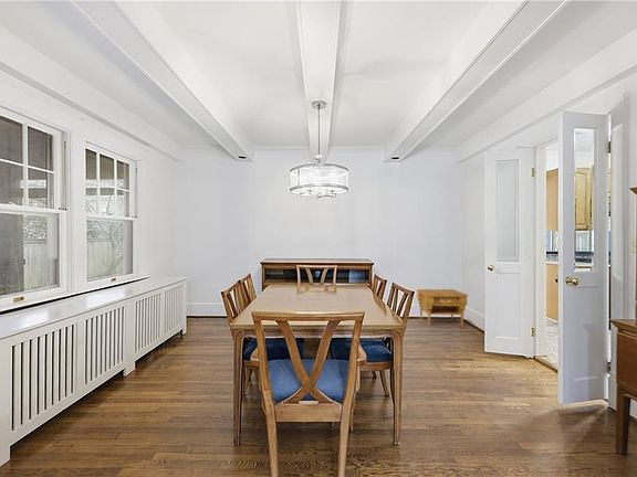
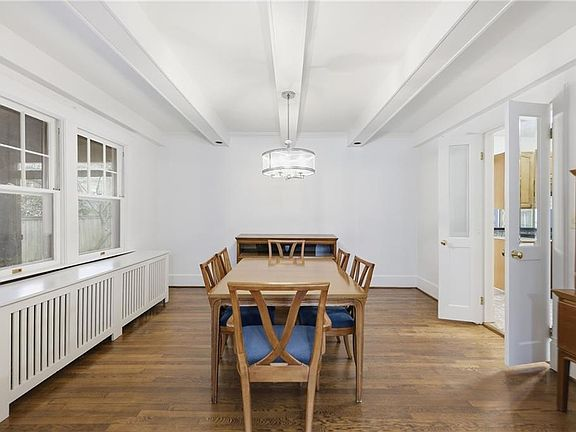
- nightstand [416,288,469,327]
